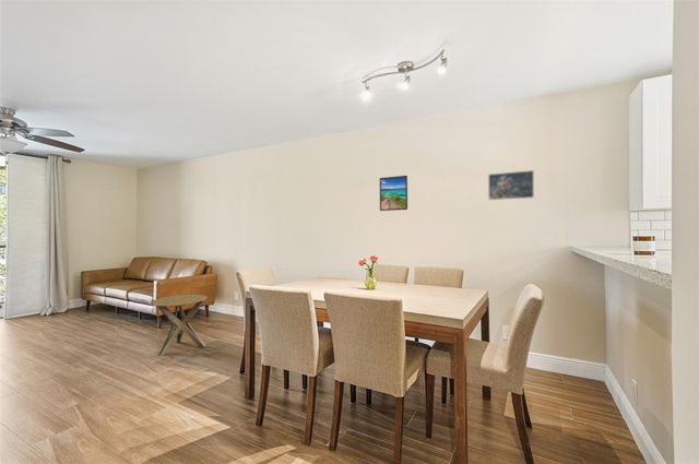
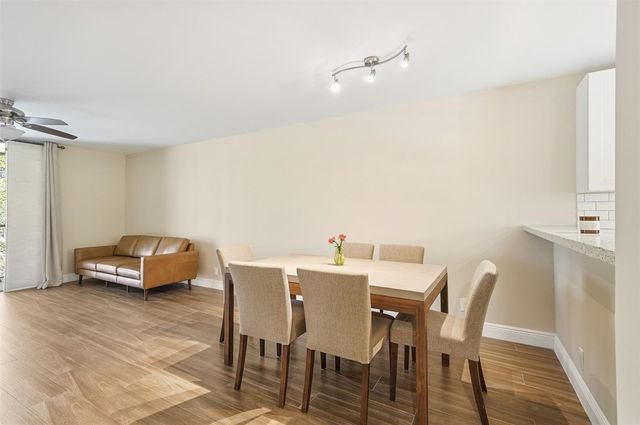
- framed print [487,169,535,201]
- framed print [379,175,408,212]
- side table [150,294,209,357]
